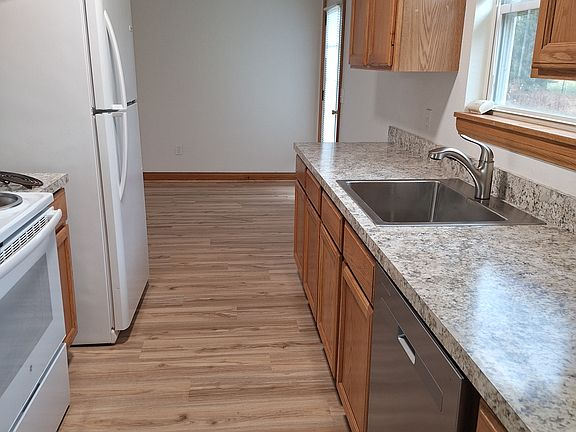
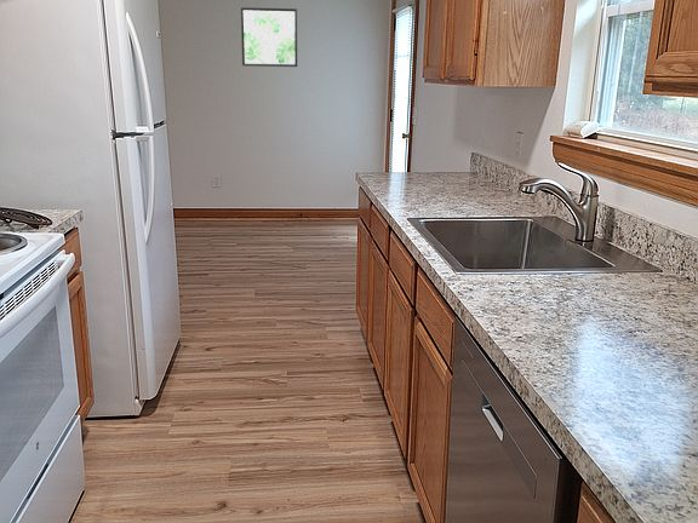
+ wall art [240,6,298,68]
